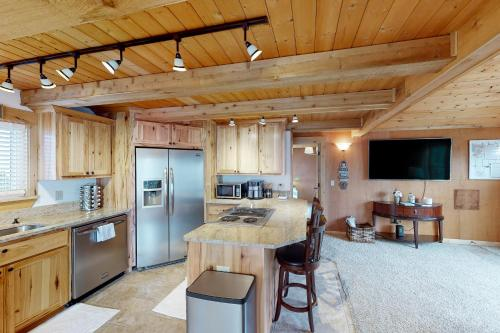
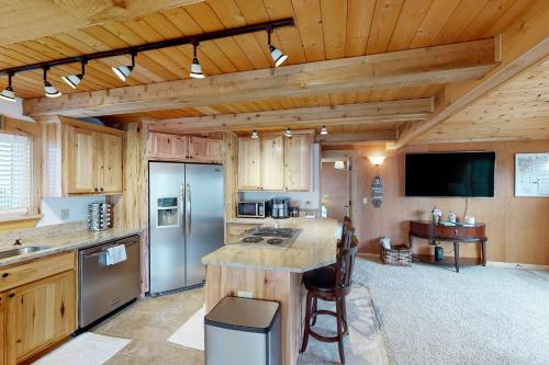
- wall art [453,188,480,211]
